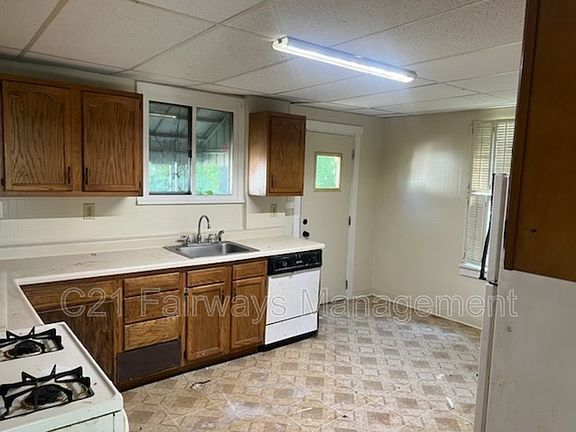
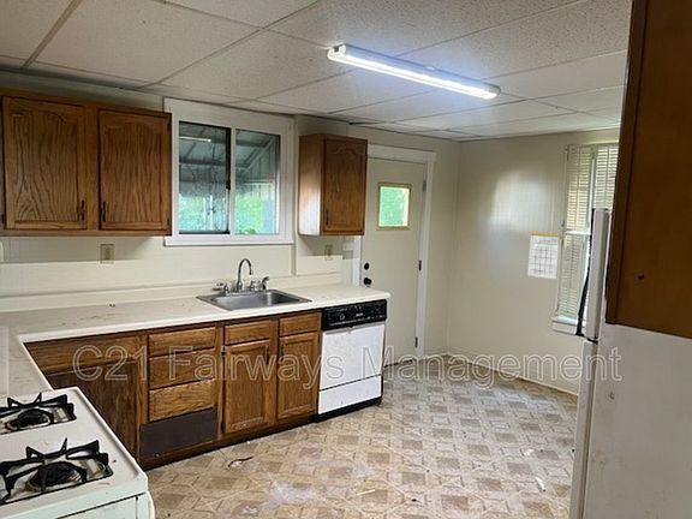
+ calendar [527,227,561,280]
